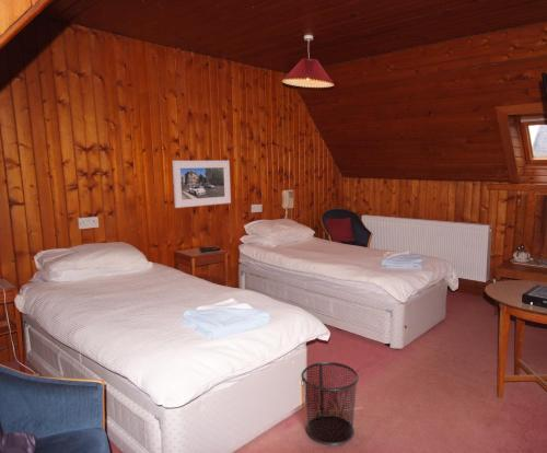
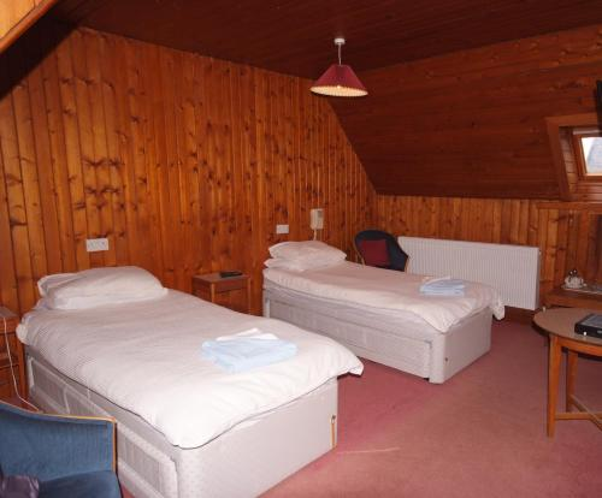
- waste bin [300,361,360,446]
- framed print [171,160,232,209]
